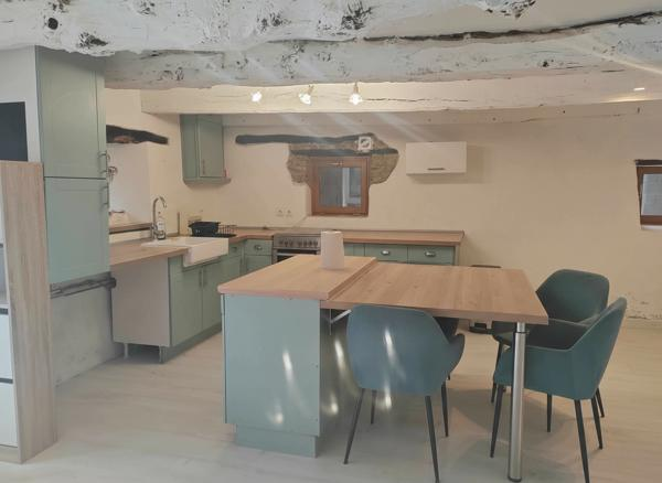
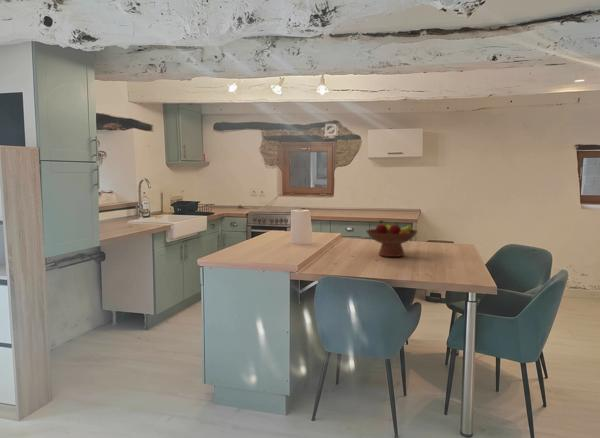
+ fruit bowl [365,219,419,258]
